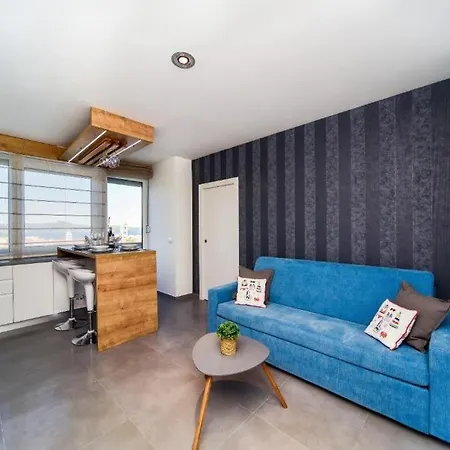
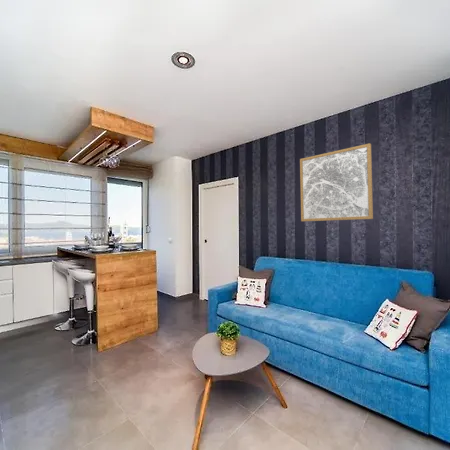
+ wall art [299,143,374,222]
